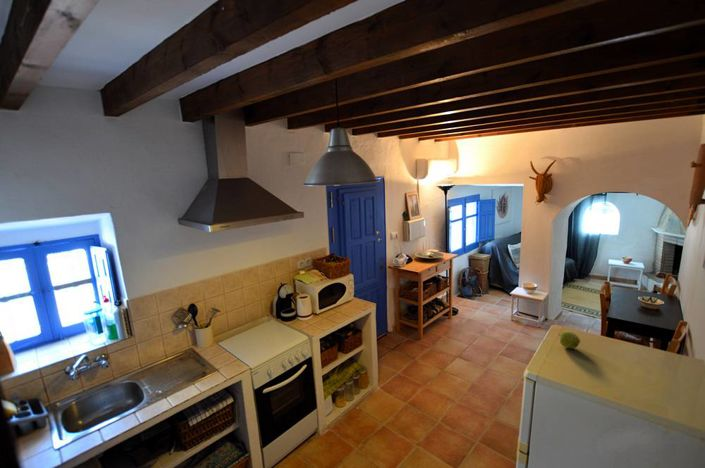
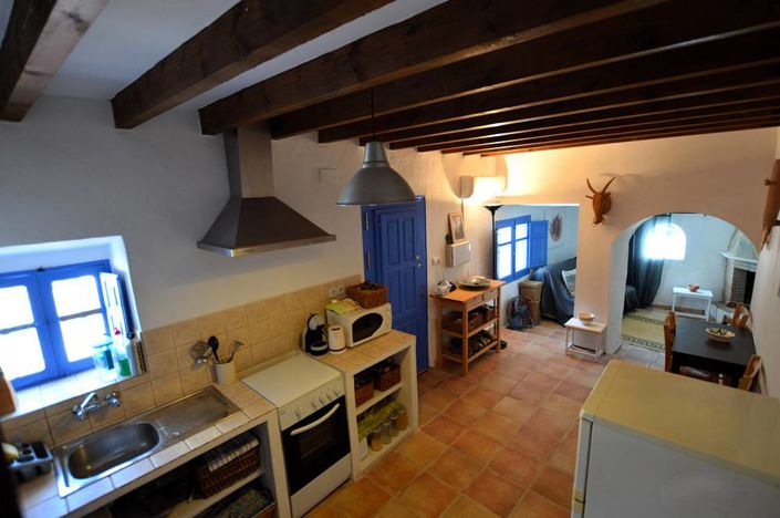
- apple [557,330,581,350]
